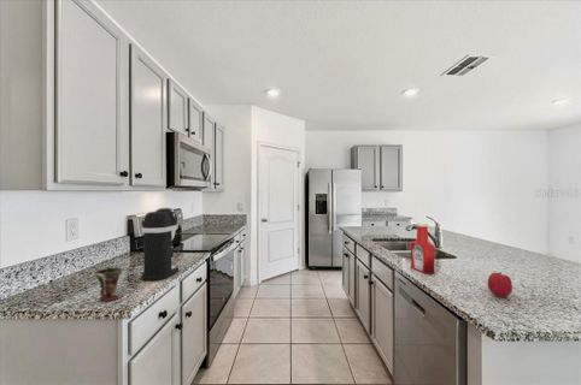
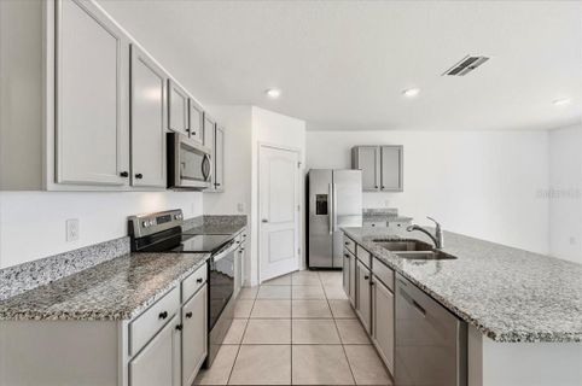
- coffee maker [140,207,180,282]
- cup [92,266,123,302]
- soap bottle [410,221,436,274]
- fruit [487,271,513,298]
